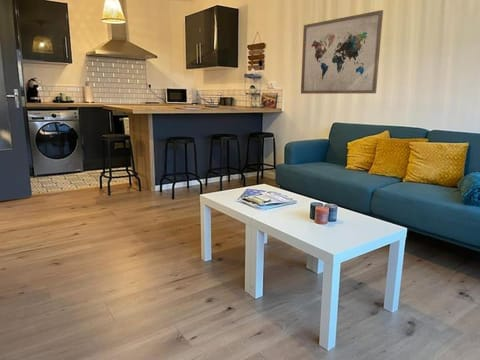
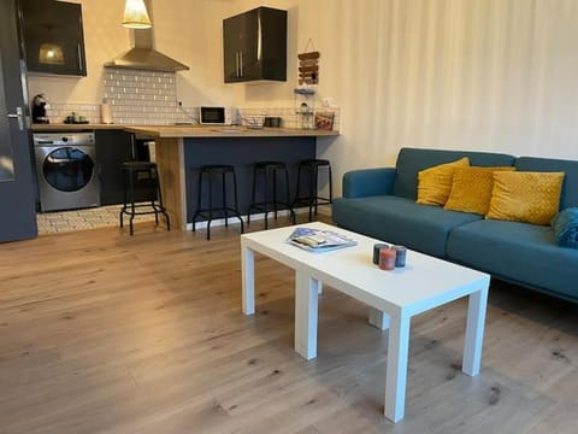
- wall art [300,9,384,95]
